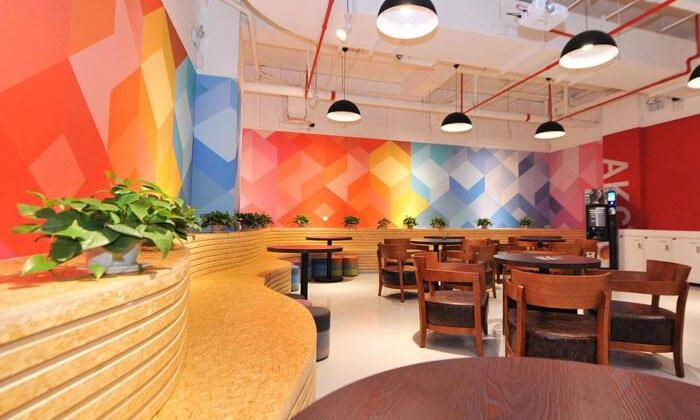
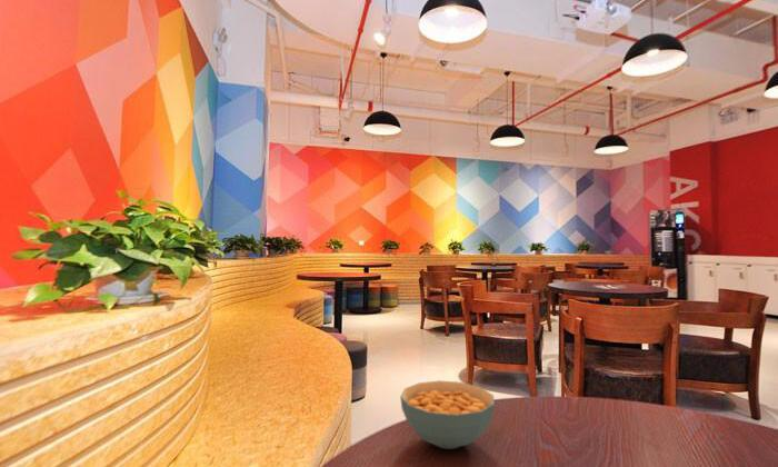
+ cereal bowl [399,379,496,450]
